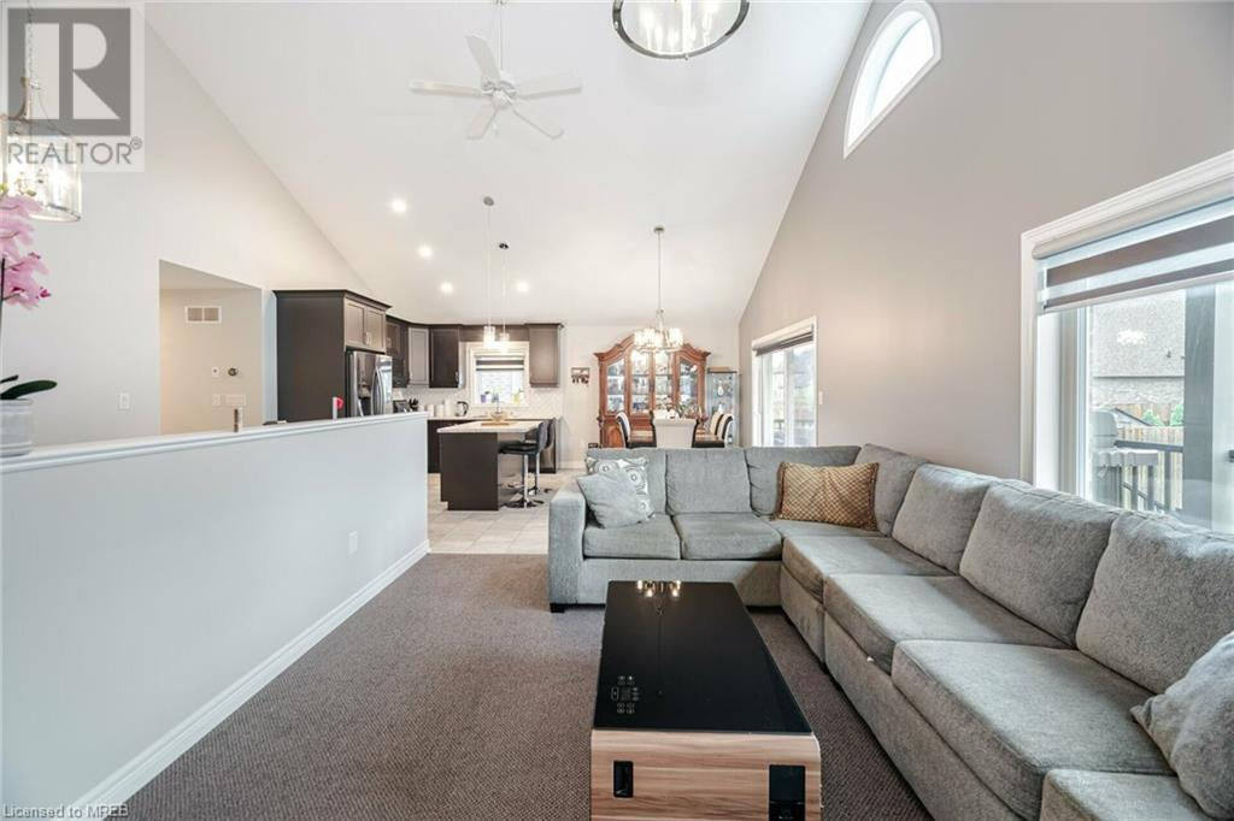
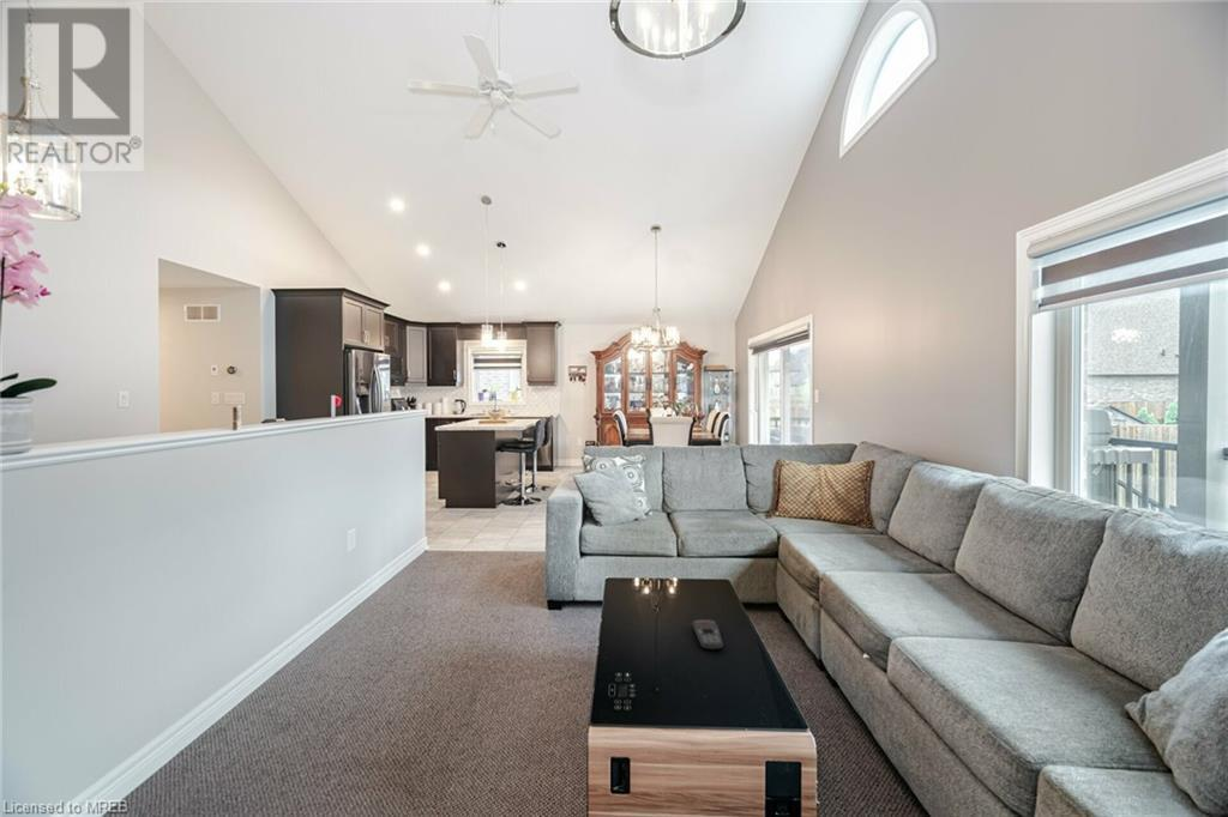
+ remote control [692,618,724,652]
